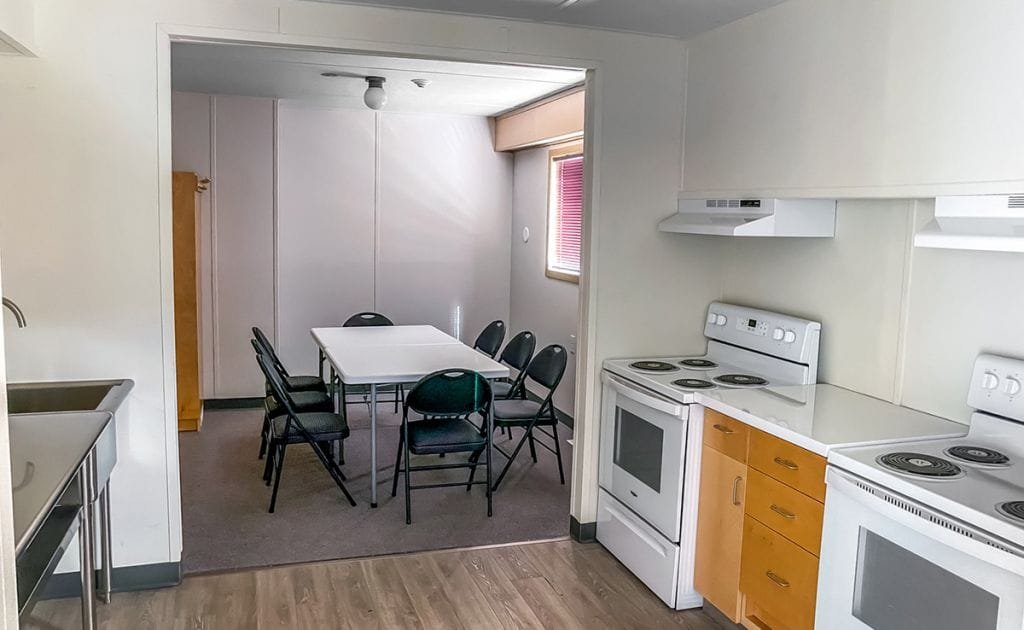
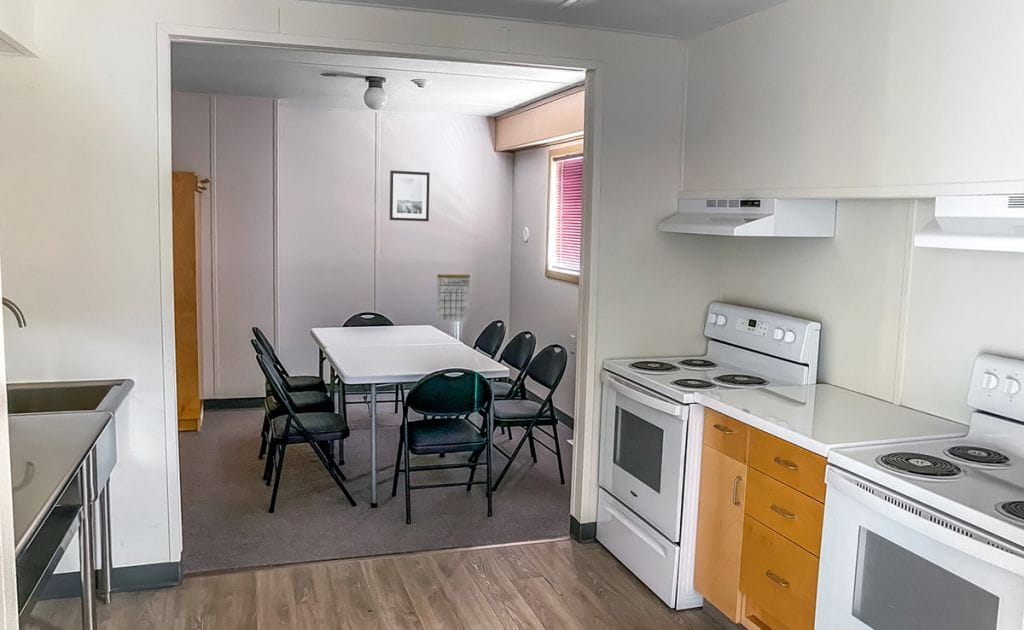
+ wall art [389,170,431,222]
+ calendar [436,264,471,323]
